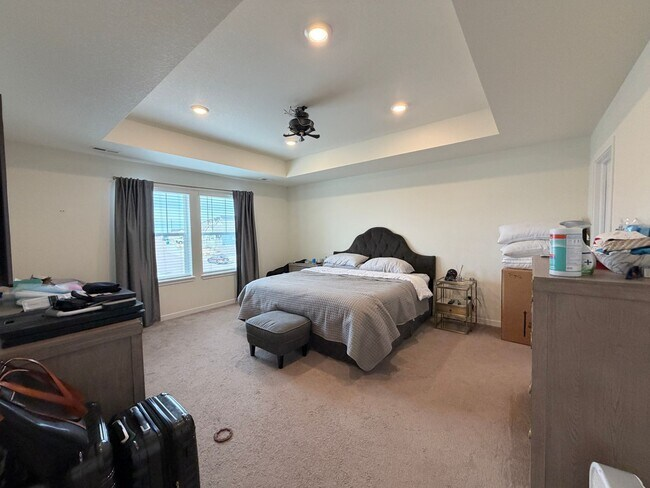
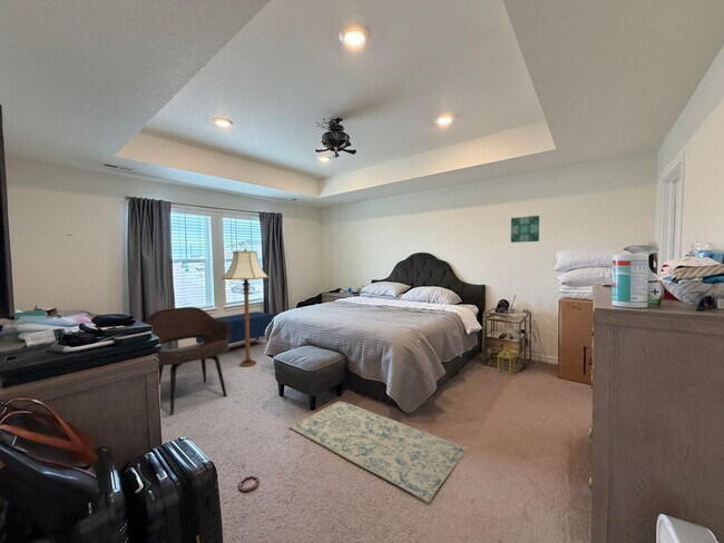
+ wall art [510,215,540,244]
+ armchair [144,306,231,416]
+ floor lamp [221,247,270,368]
+ rug [288,399,469,504]
+ lantern [496,346,517,376]
+ bench [195,310,275,345]
